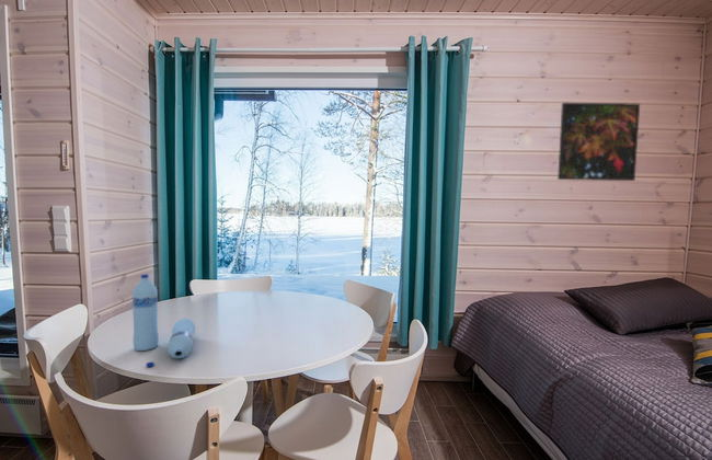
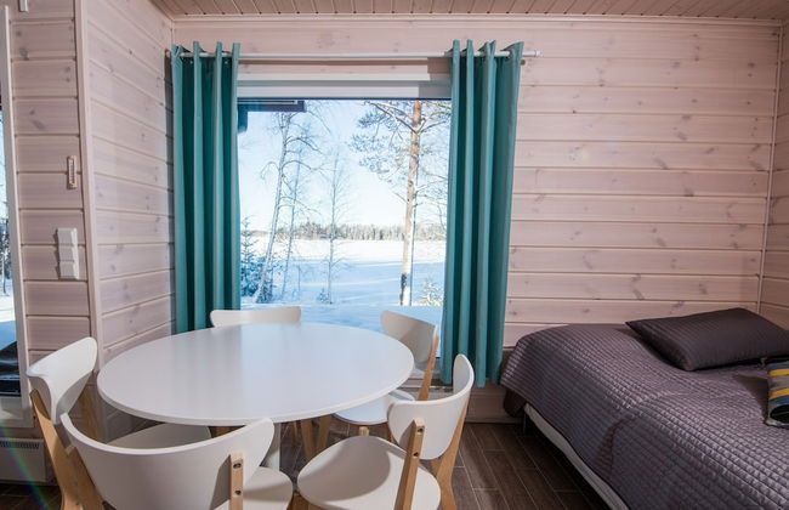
- water bottle [131,274,196,368]
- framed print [556,102,641,182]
